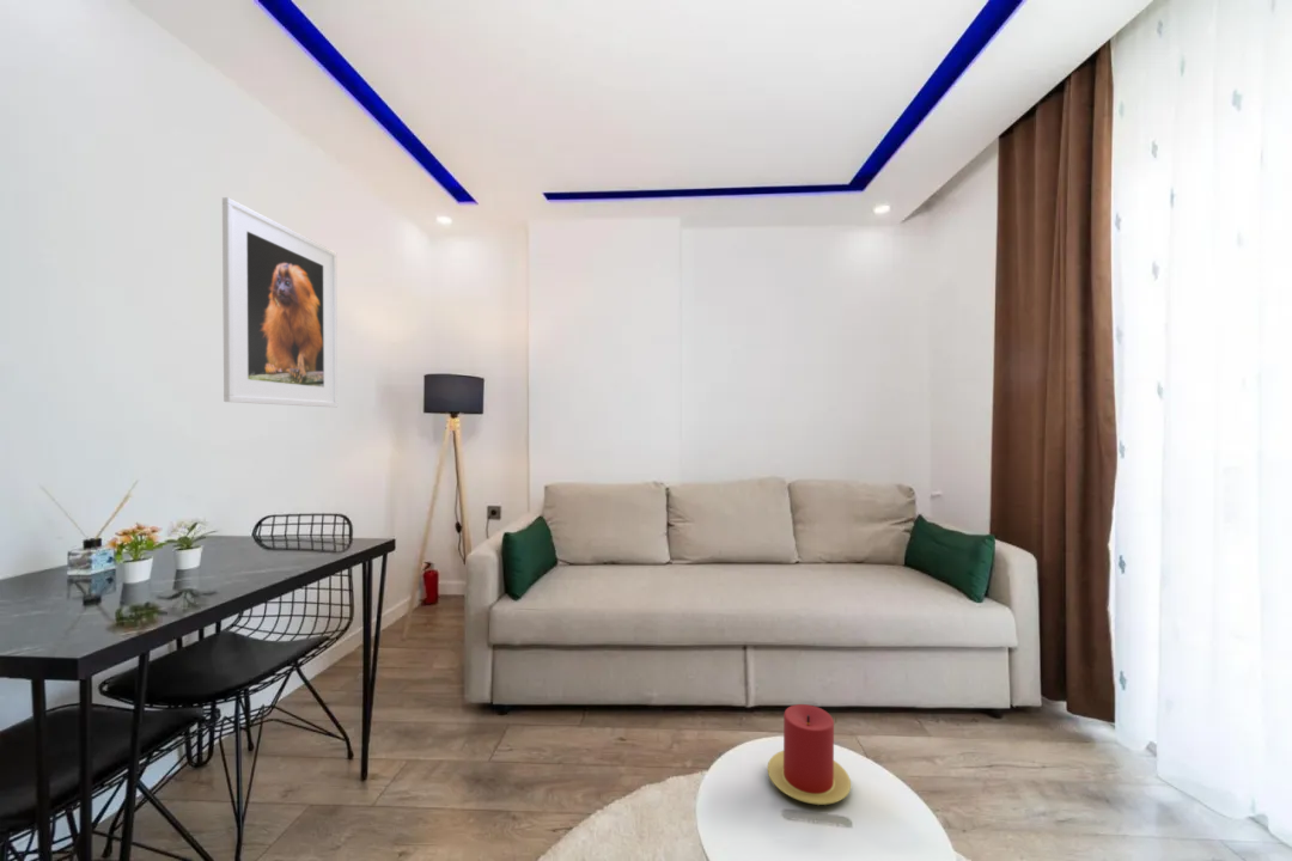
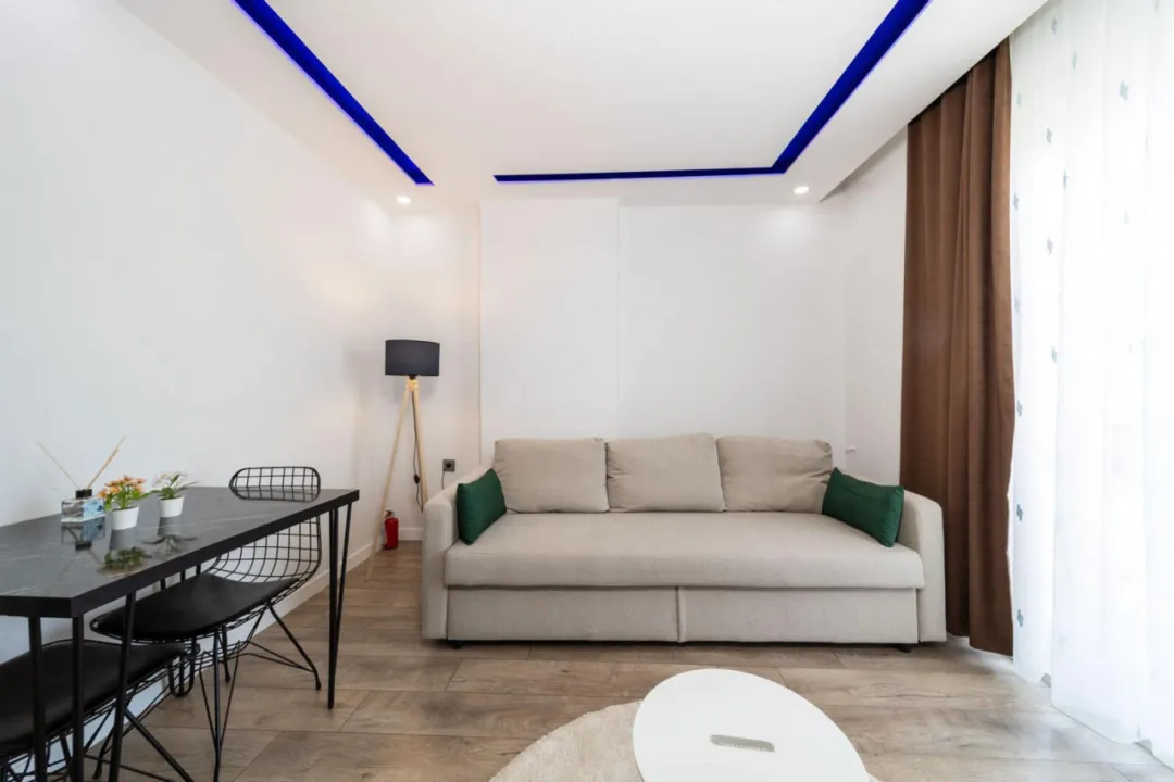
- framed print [221,196,339,408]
- candle [767,703,852,806]
